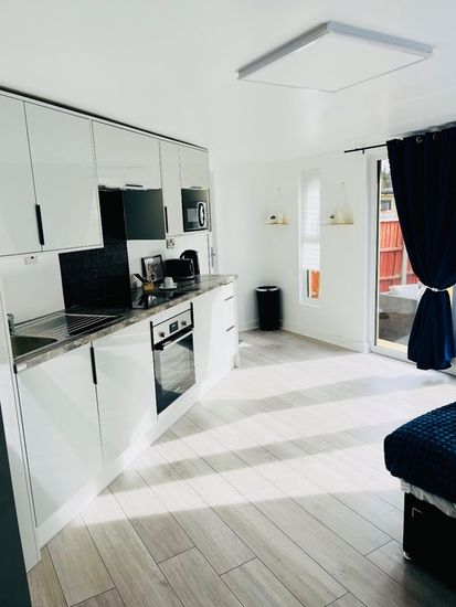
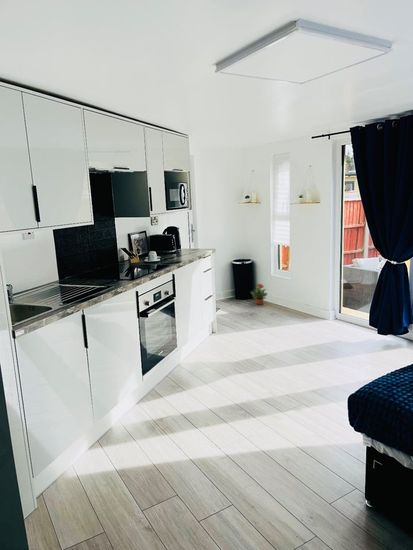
+ potted plant [250,283,268,306]
